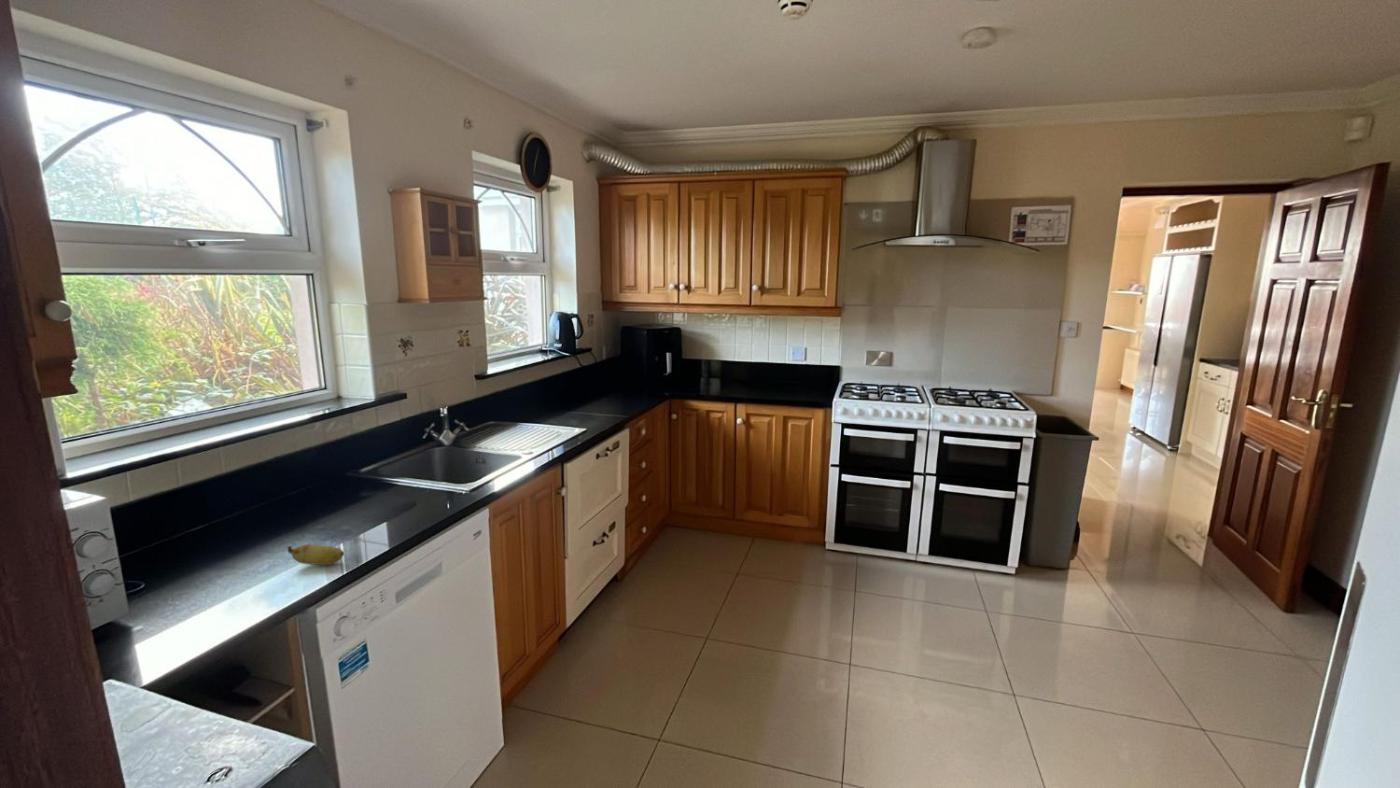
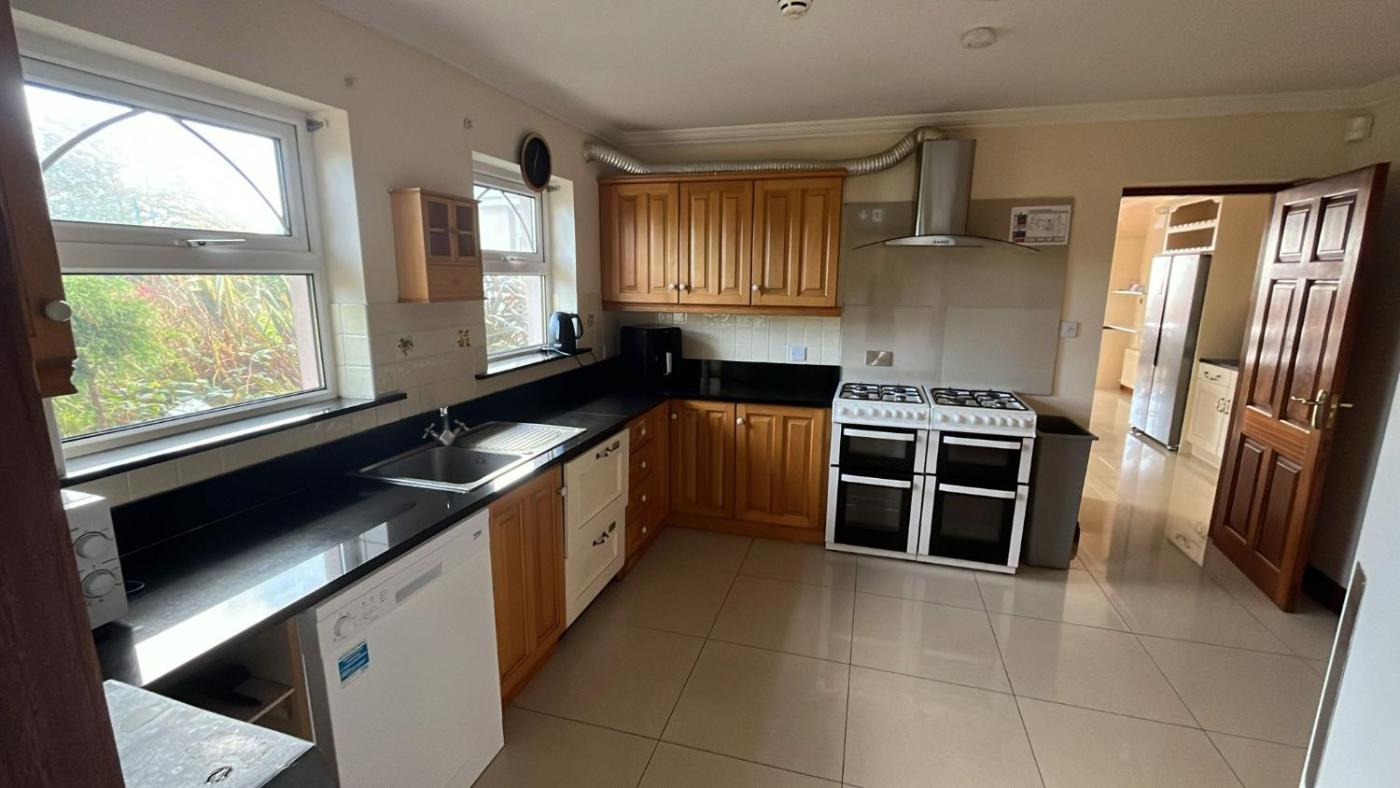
- banana [287,543,345,566]
